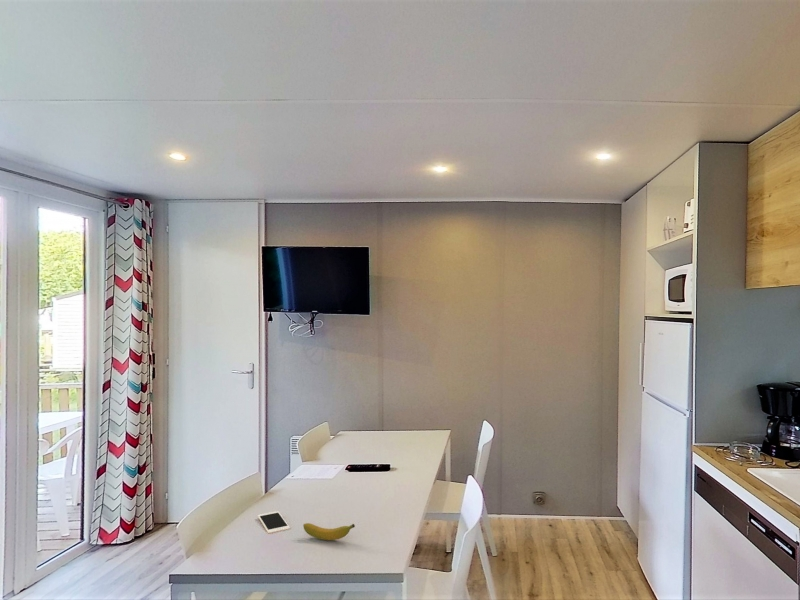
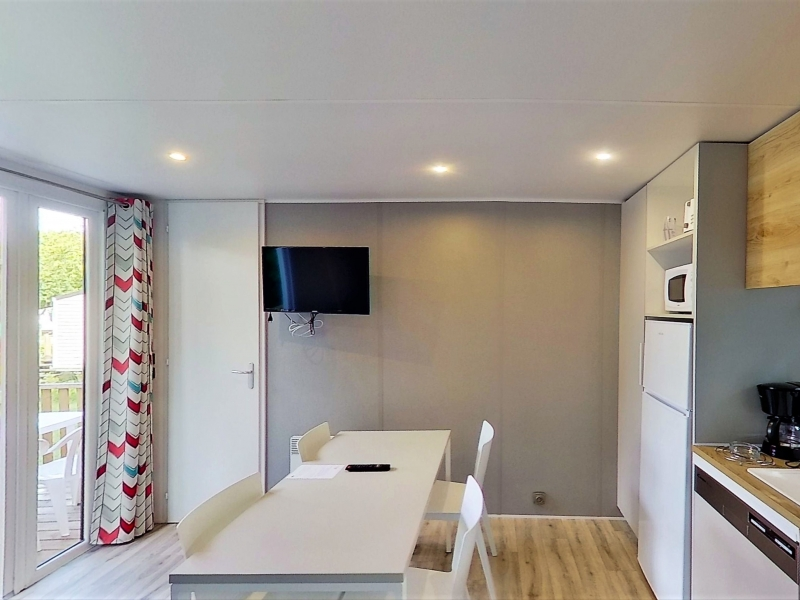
- banana [302,522,356,541]
- cell phone [257,510,291,535]
